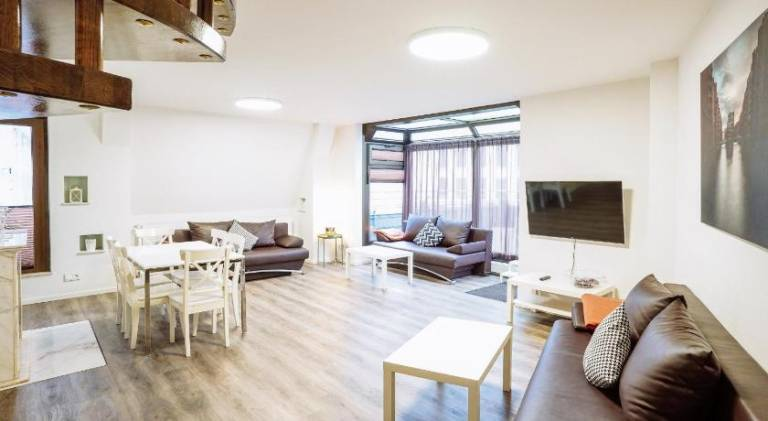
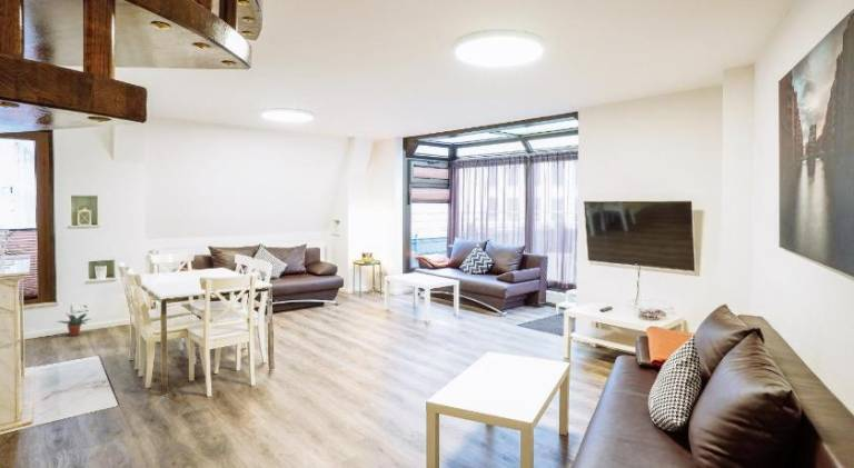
+ potted plant [56,312,91,337]
